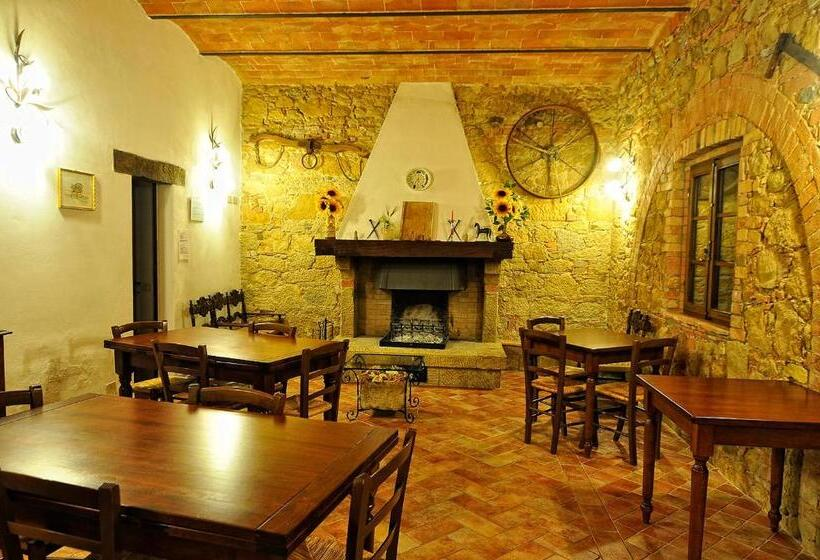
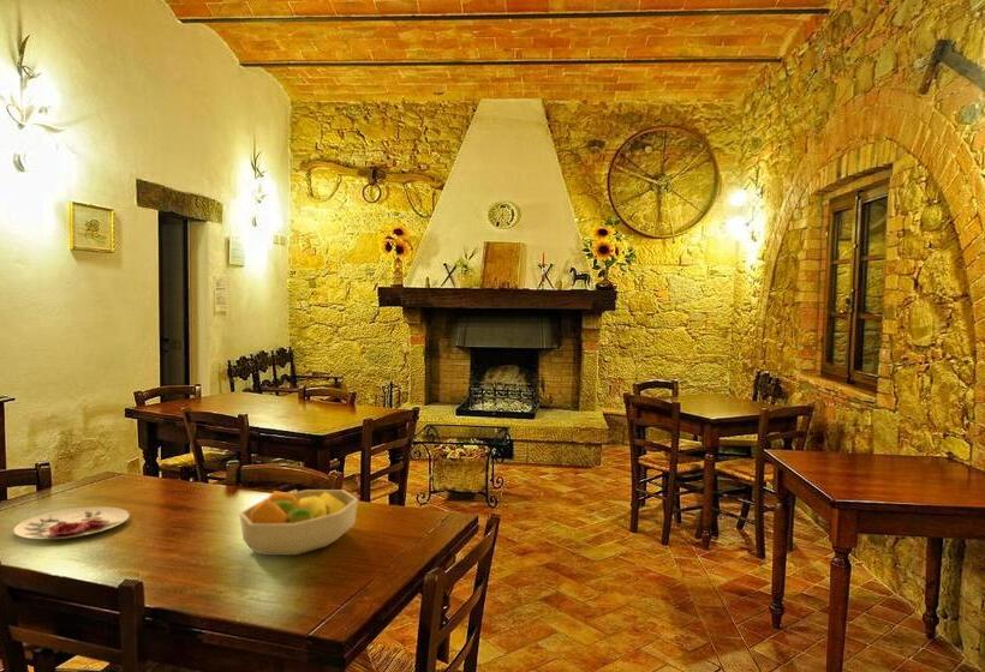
+ fruit bowl [238,488,359,556]
+ plate [12,505,131,540]
